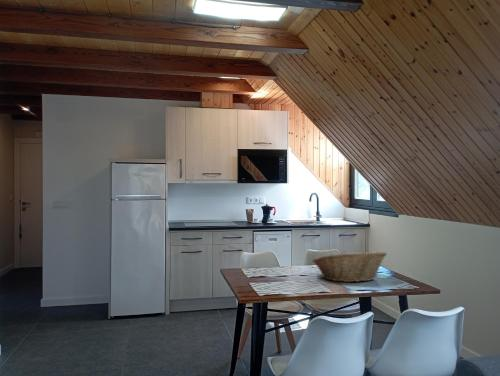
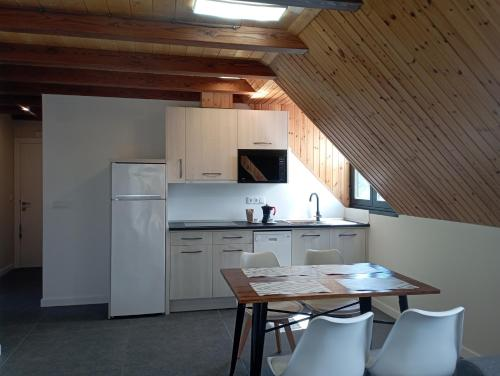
- fruit basket [312,250,388,283]
